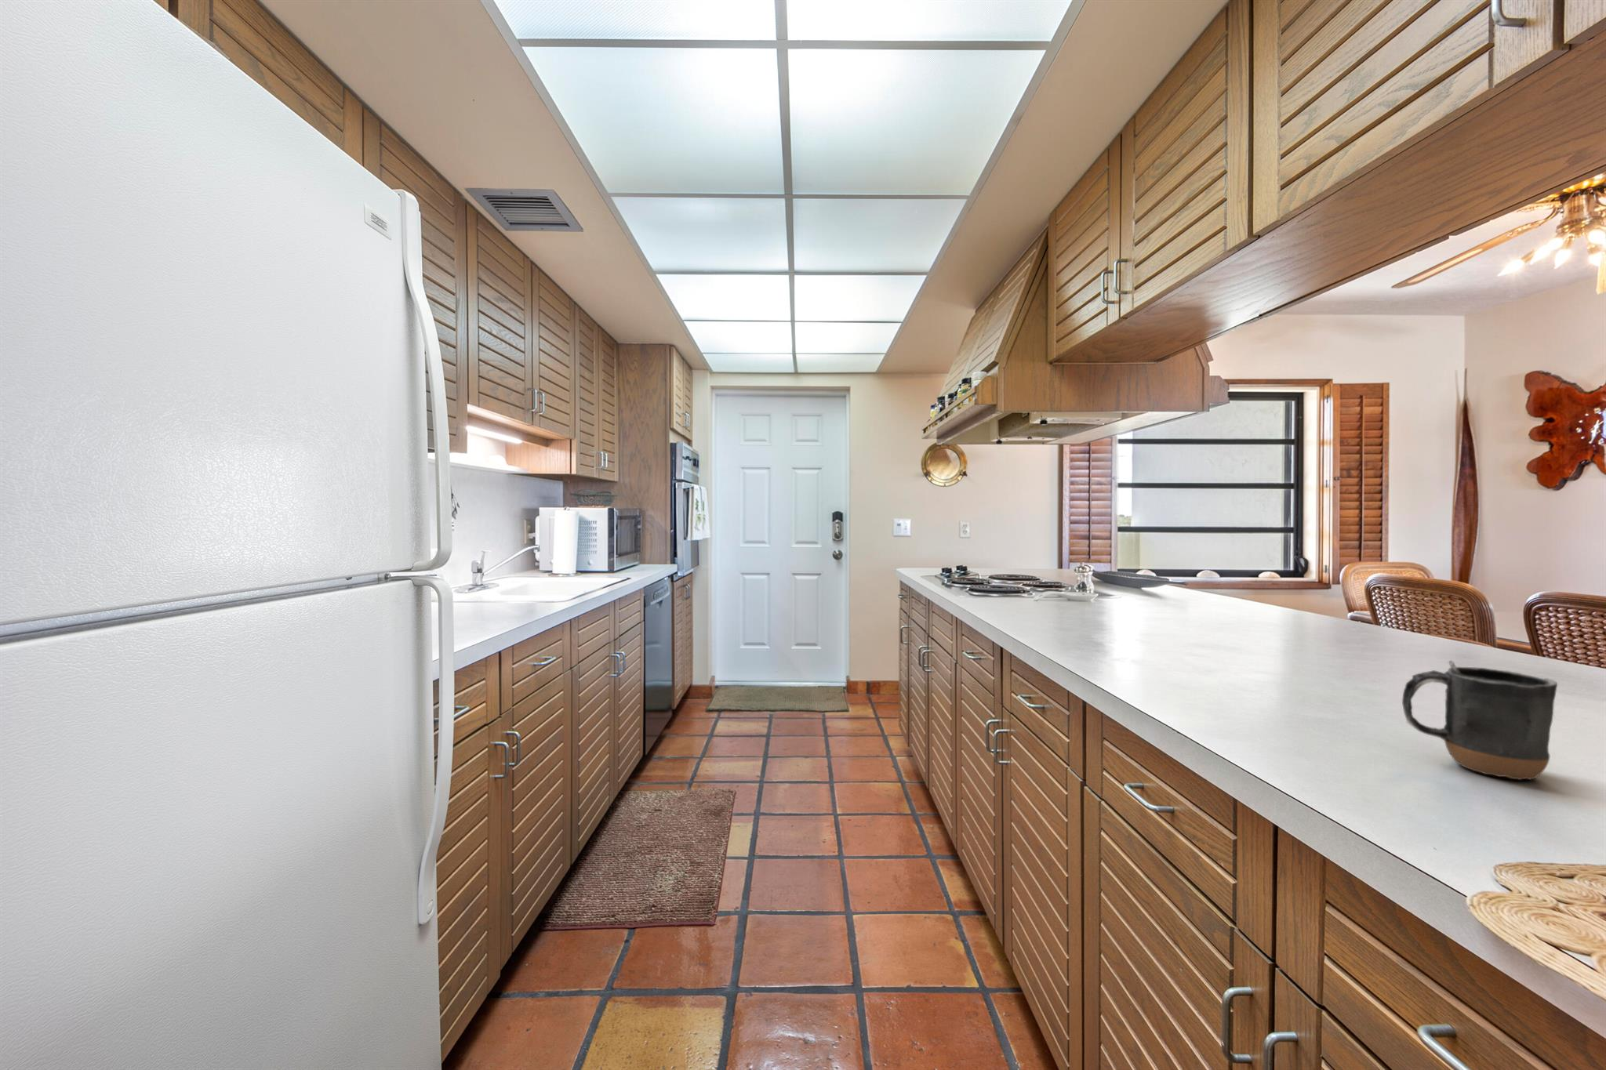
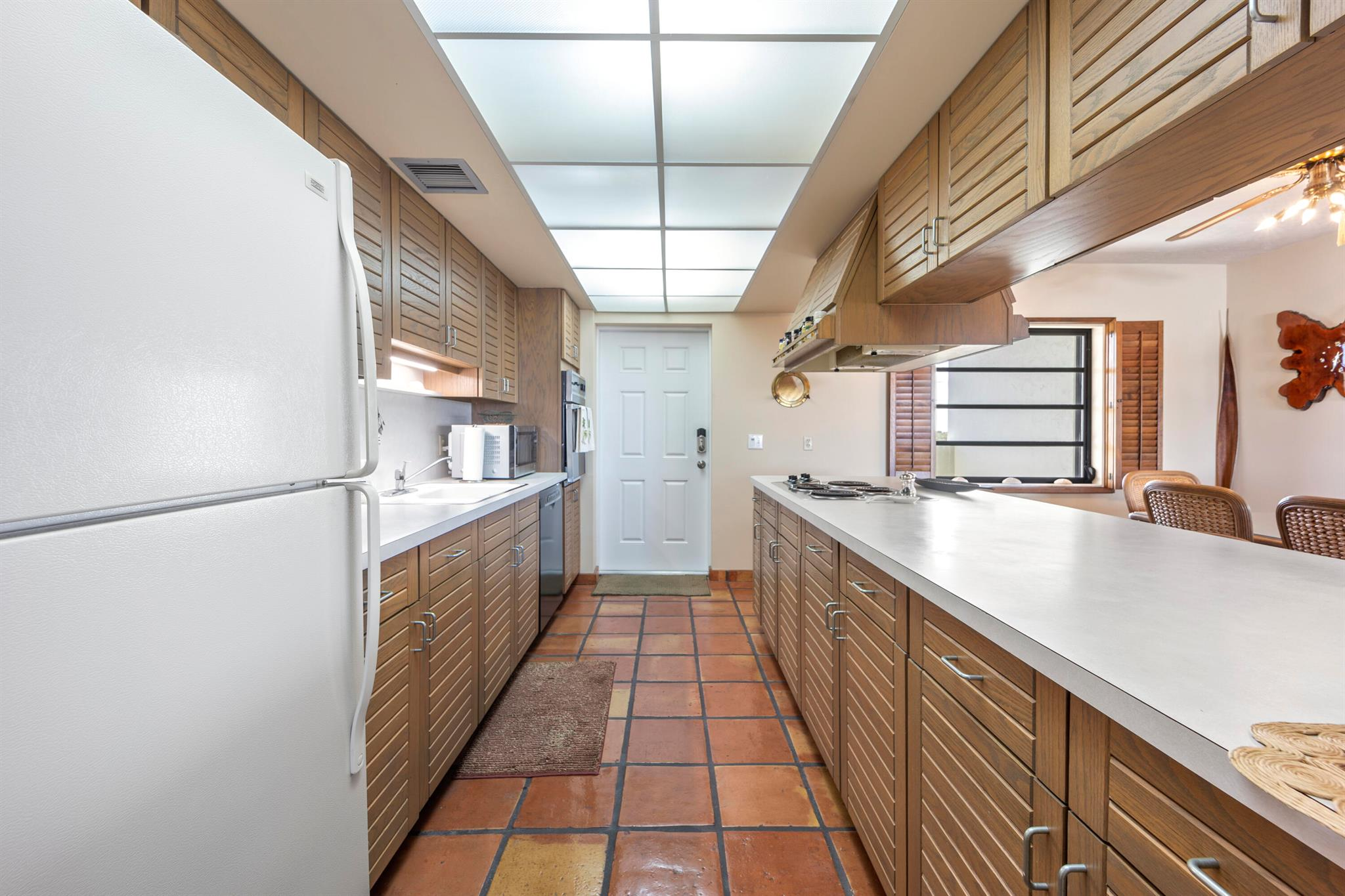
- mug [1402,660,1558,781]
